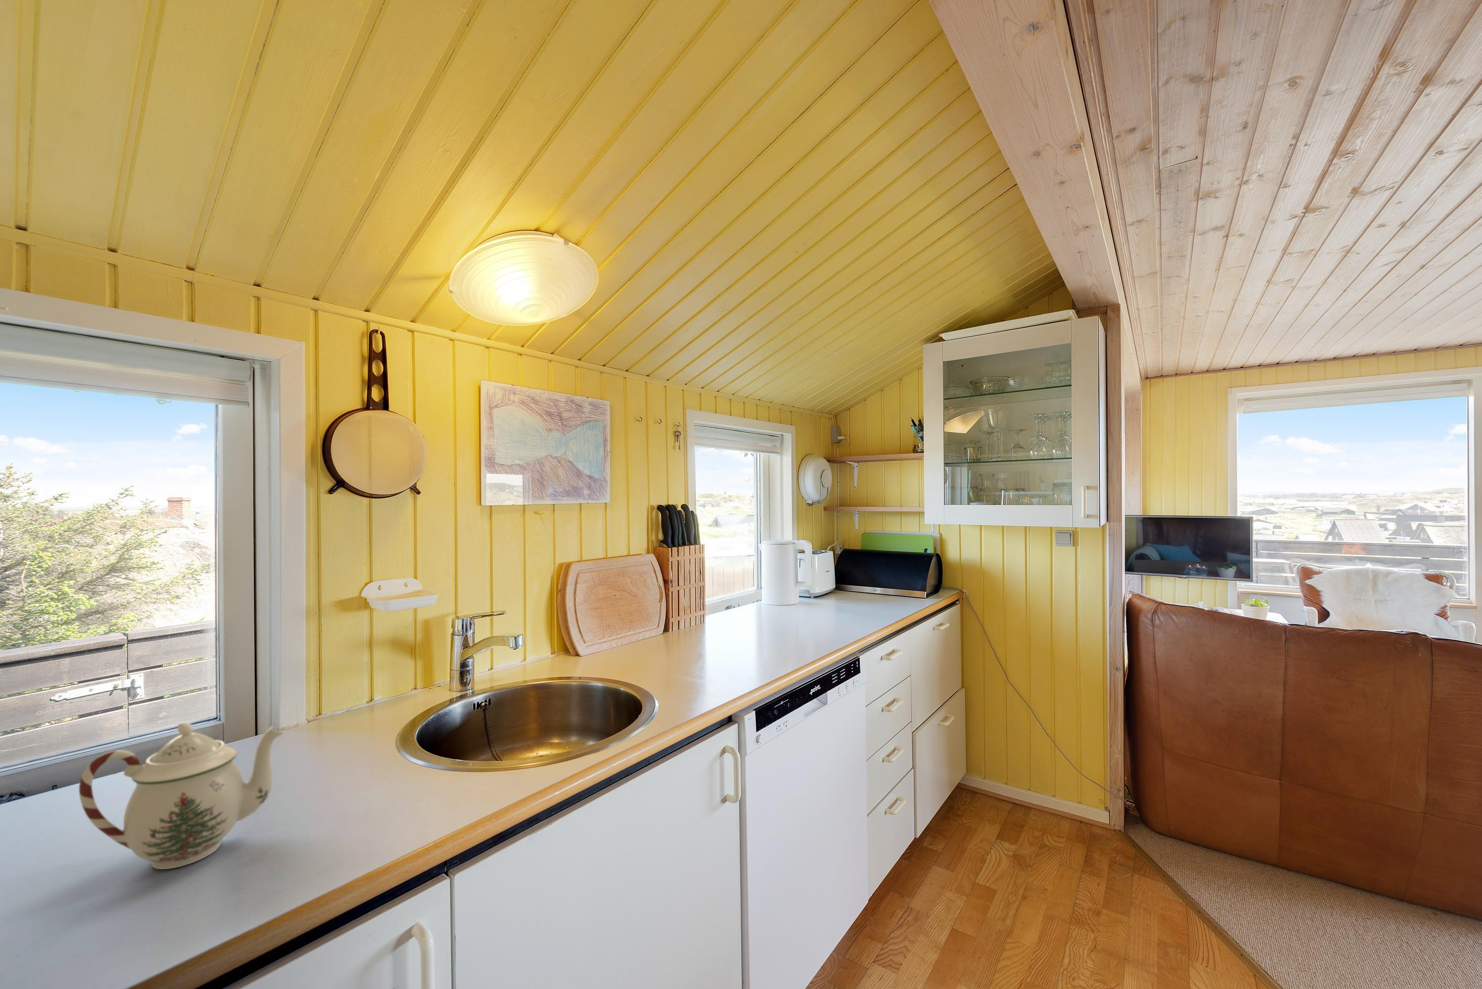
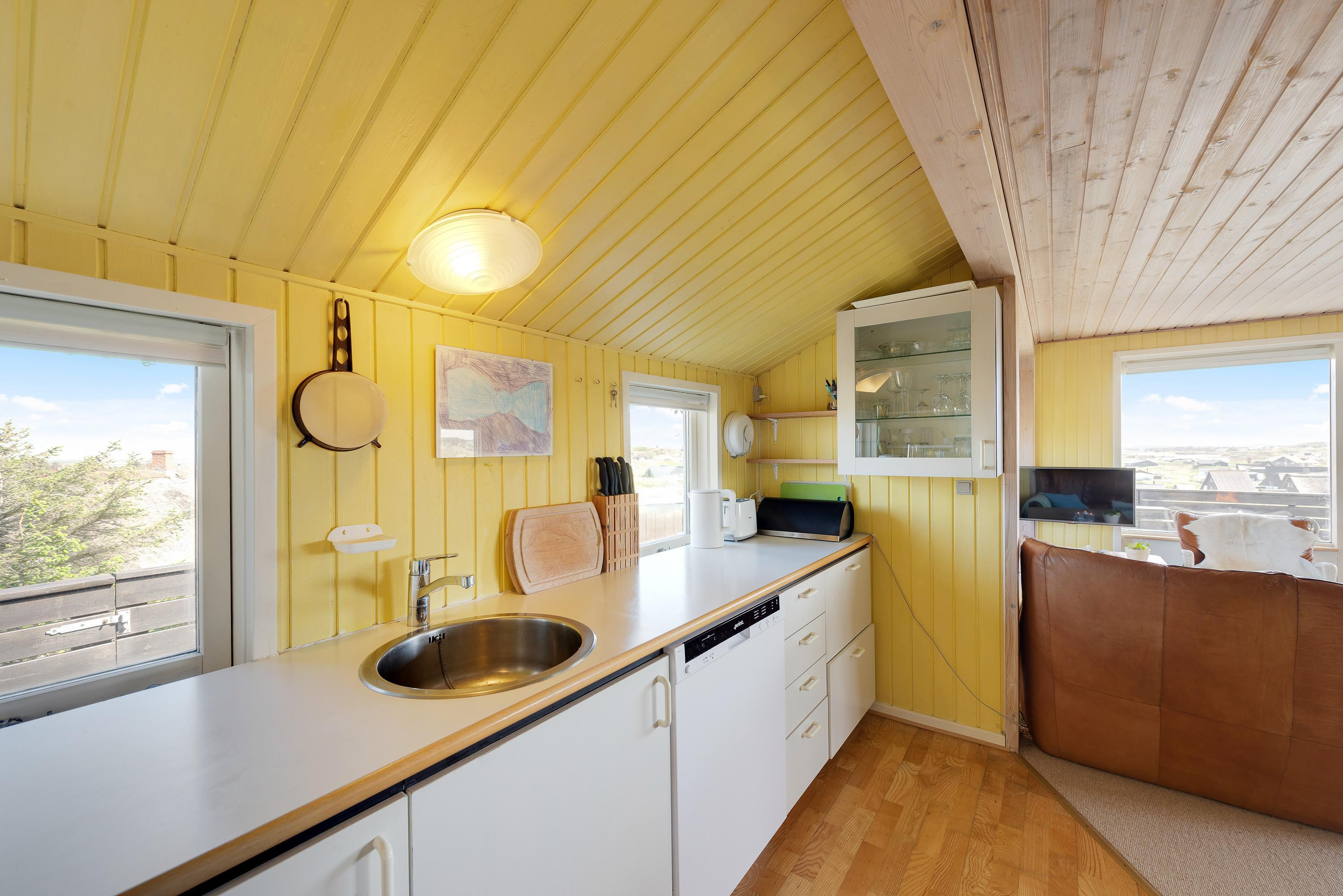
- teapot [78,722,285,870]
